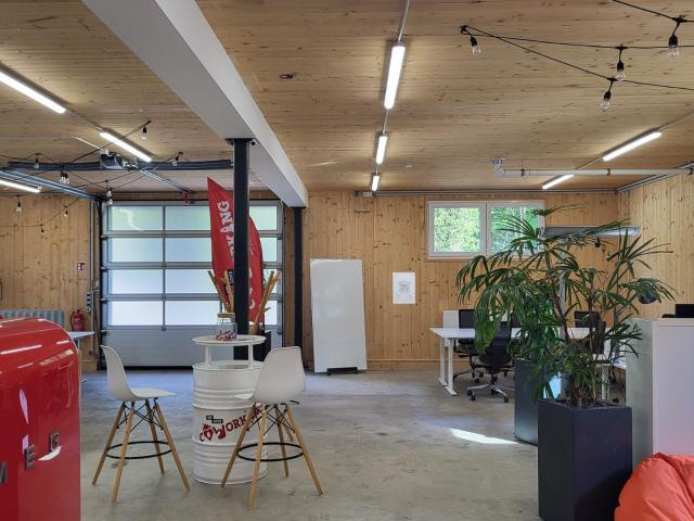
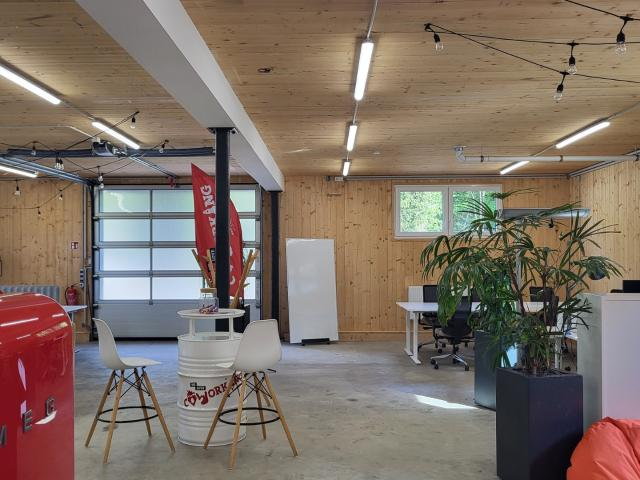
- wall art [391,271,416,305]
